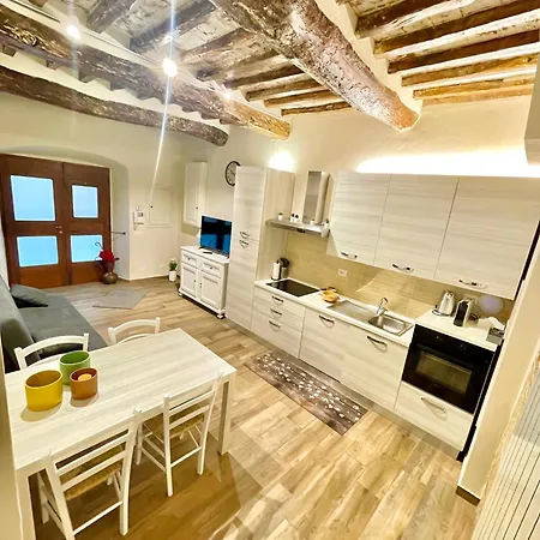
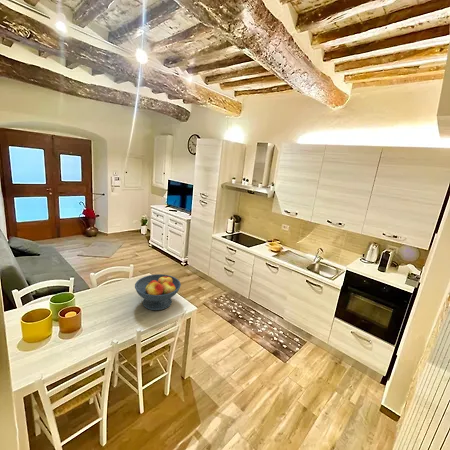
+ fruit bowl [134,273,182,311]
